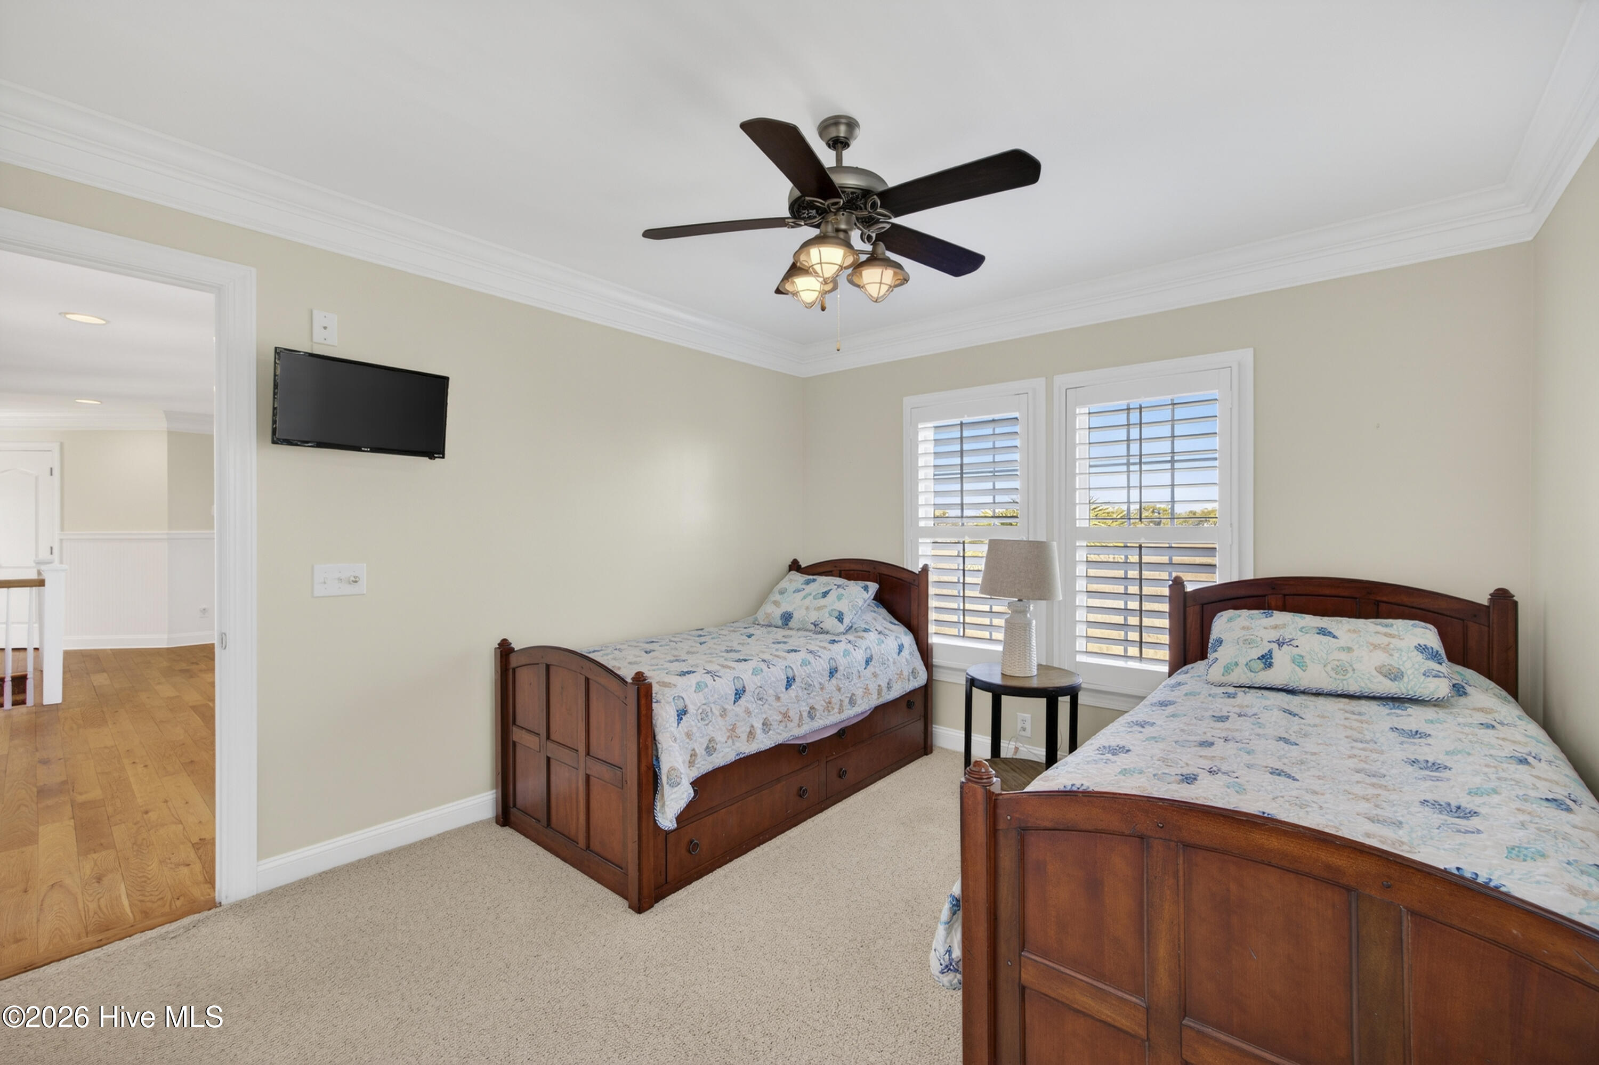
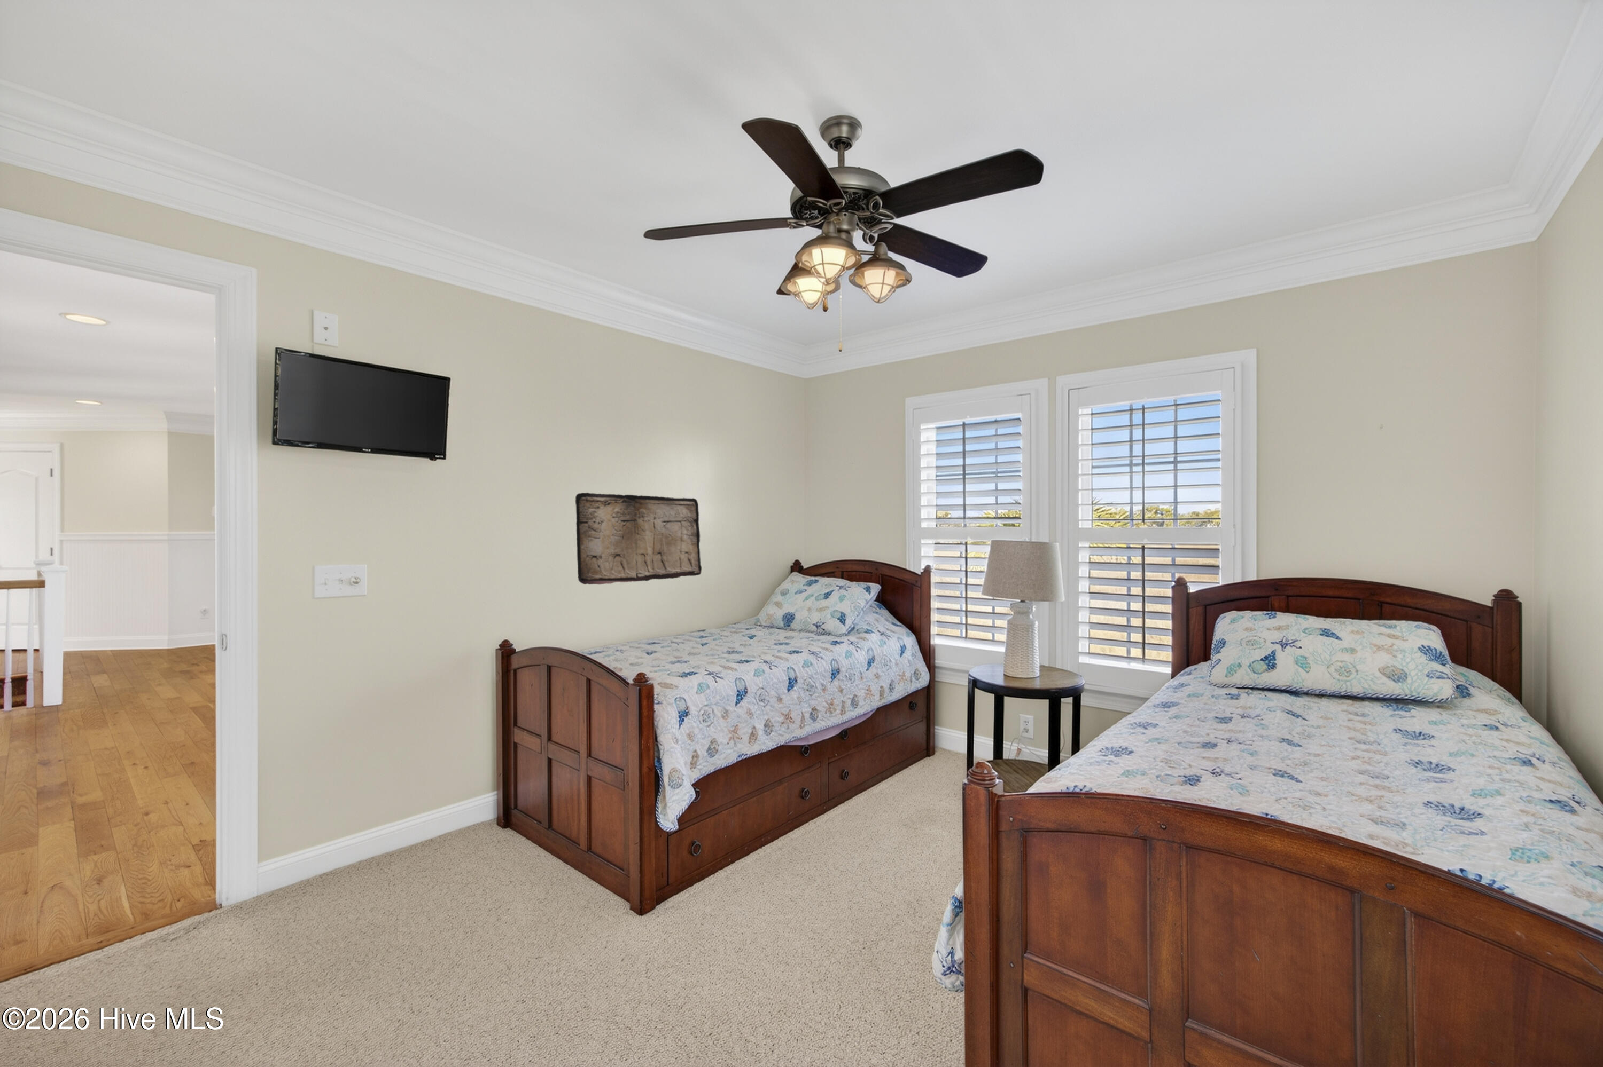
+ stone relief [574,492,702,585]
